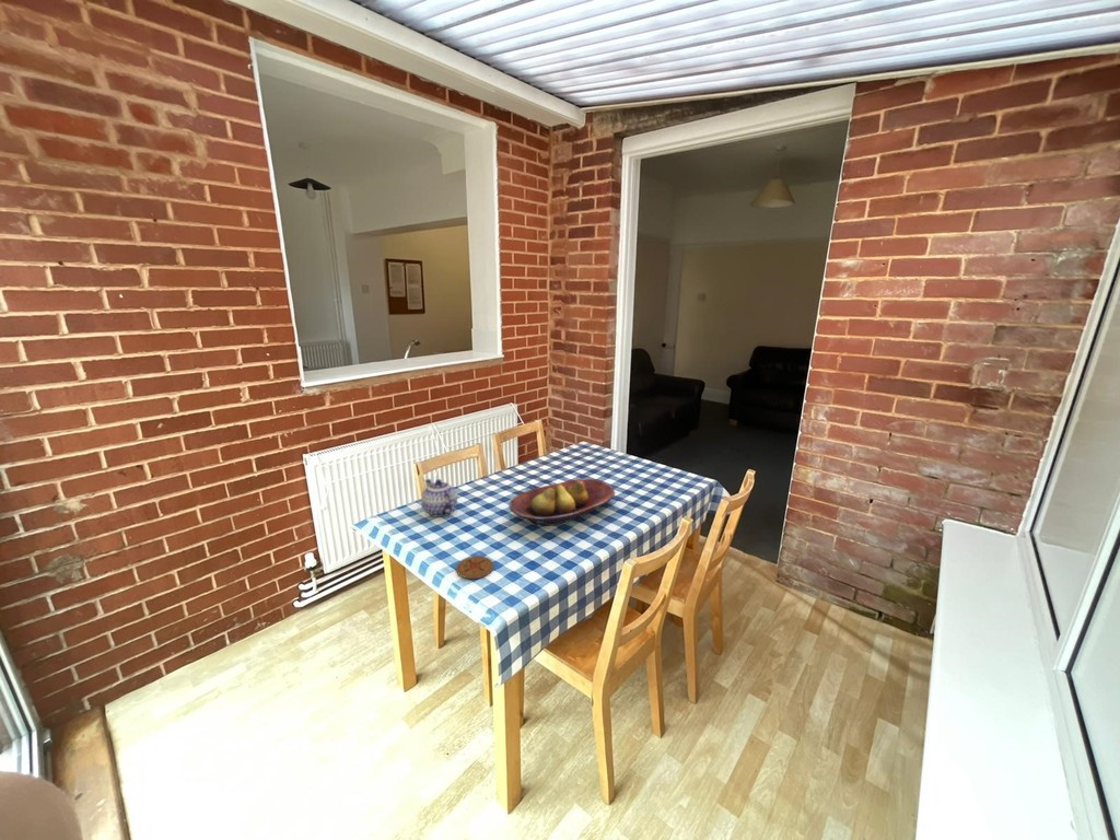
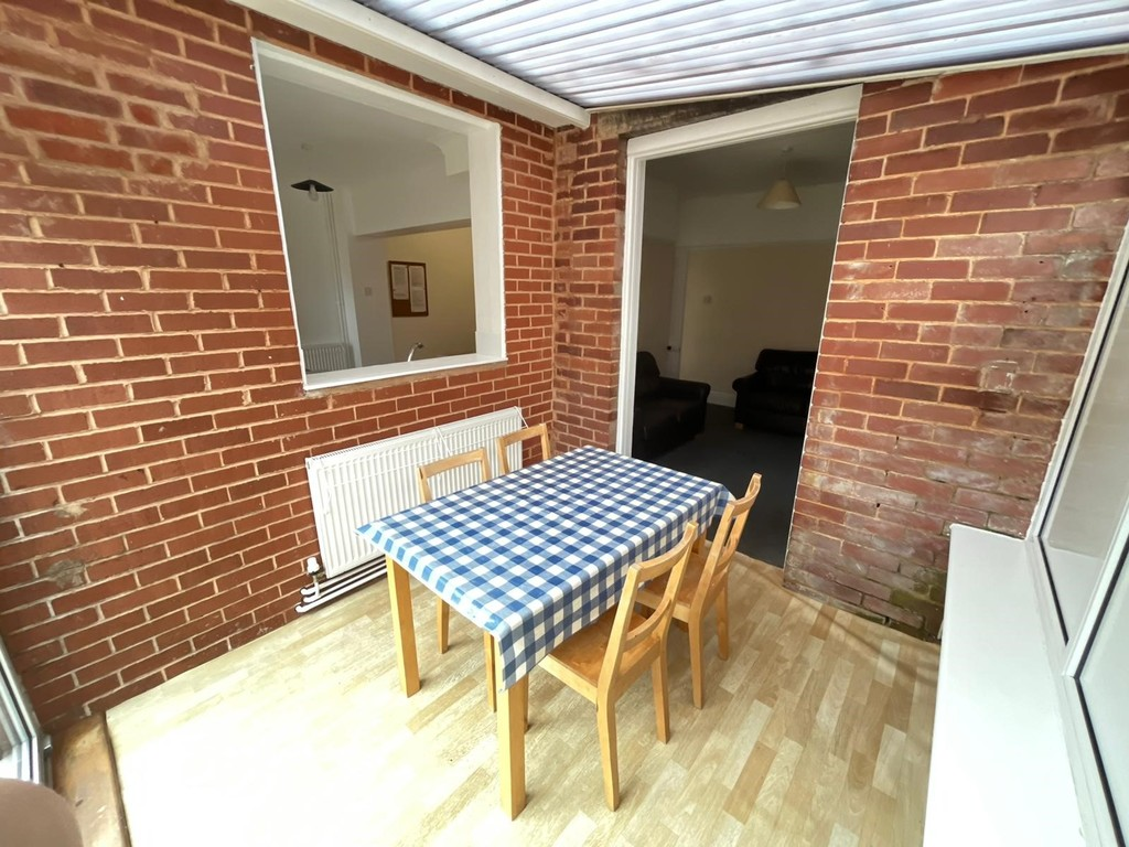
- coaster [455,555,494,580]
- fruit bowl [508,478,616,527]
- teapot [420,478,458,518]
